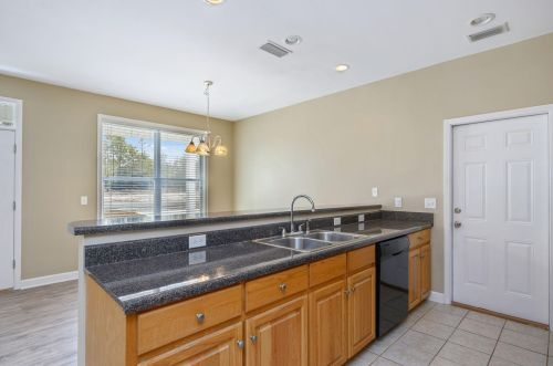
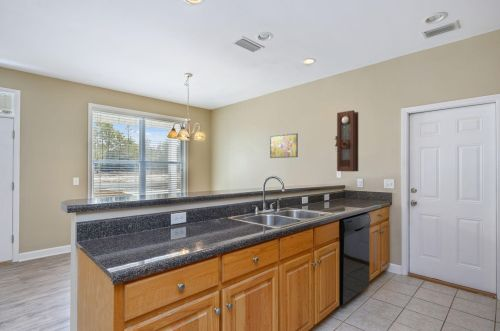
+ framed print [269,132,299,159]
+ pendulum clock [334,109,359,173]
